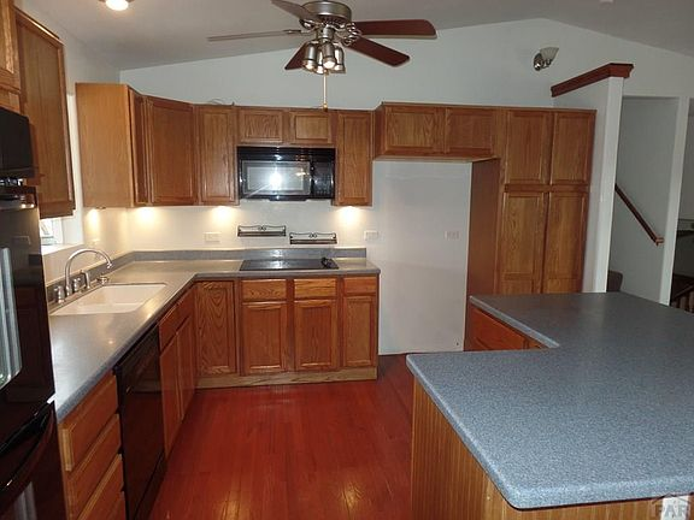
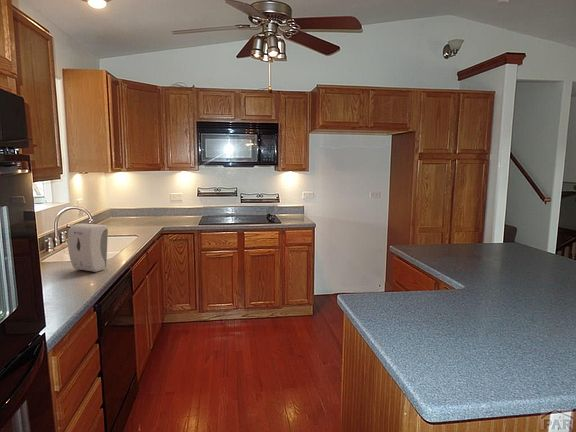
+ soap dispenser [67,223,109,273]
